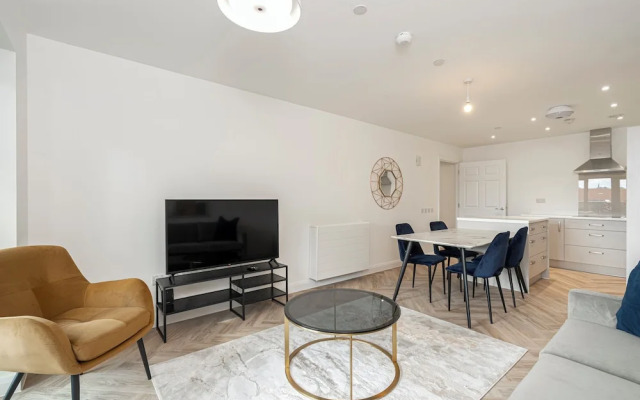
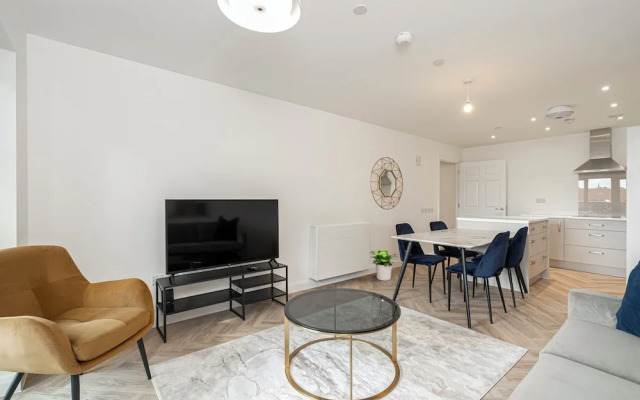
+ potted plant [369,250,397,282]
